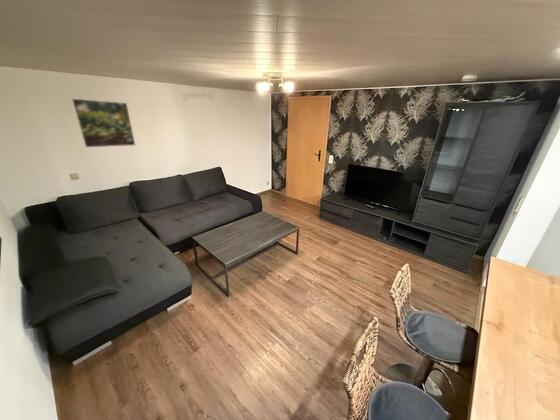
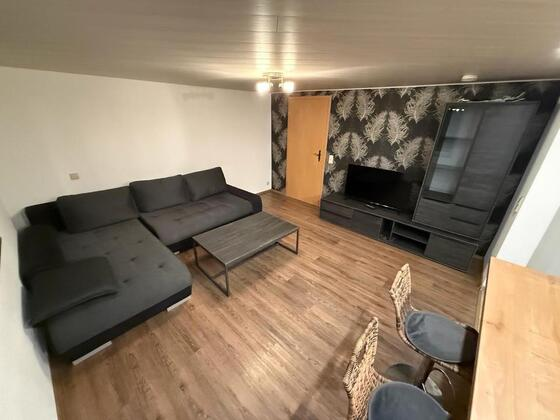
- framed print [71,98,136,148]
